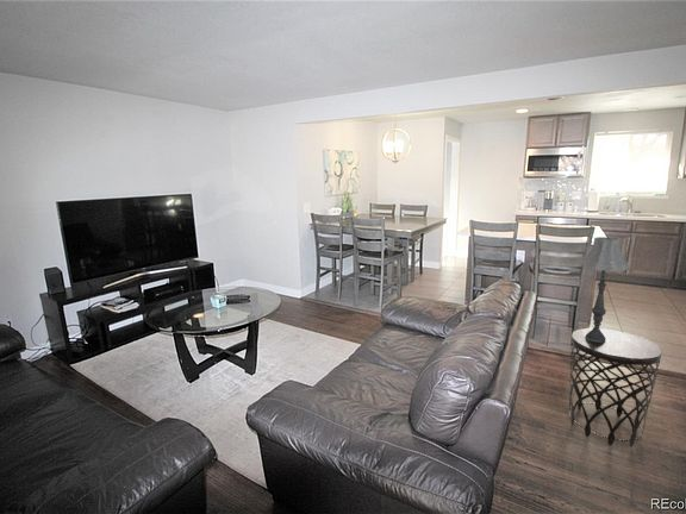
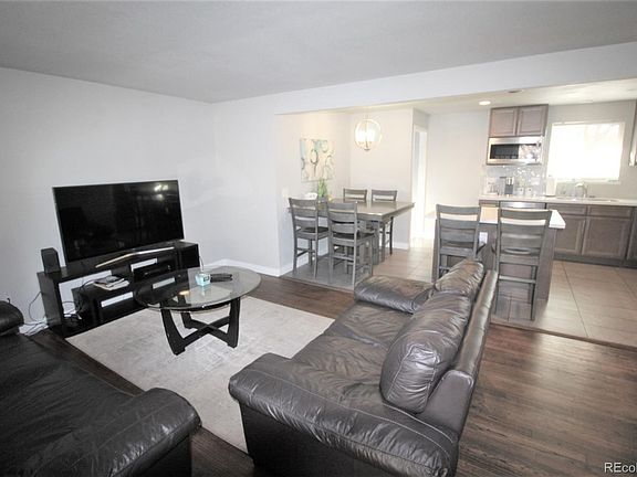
- table lamp [579,236,631,343]
- side table [568,327,663,447]
